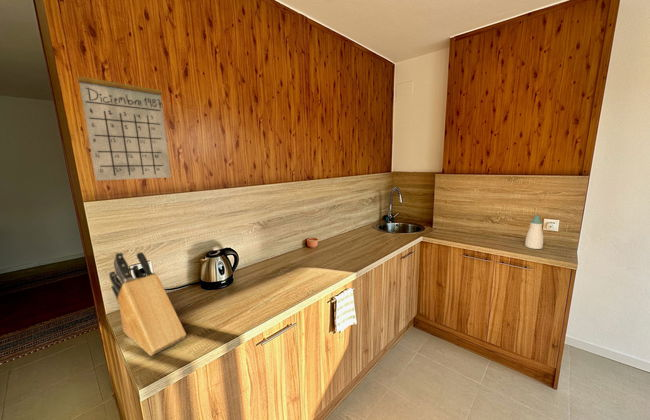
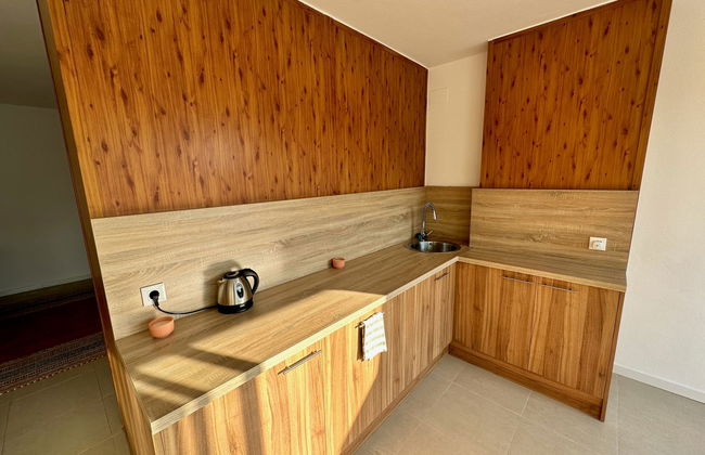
- knife block [108,251,187,357]
- calendar [76,59,172,182]
- soap bottle [524,214,544,250]
